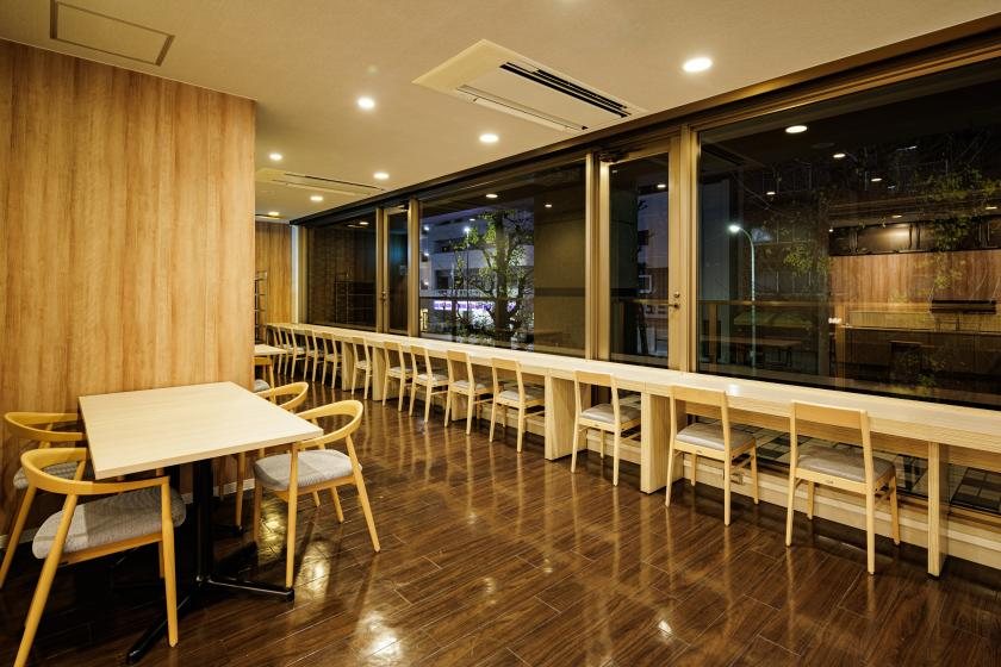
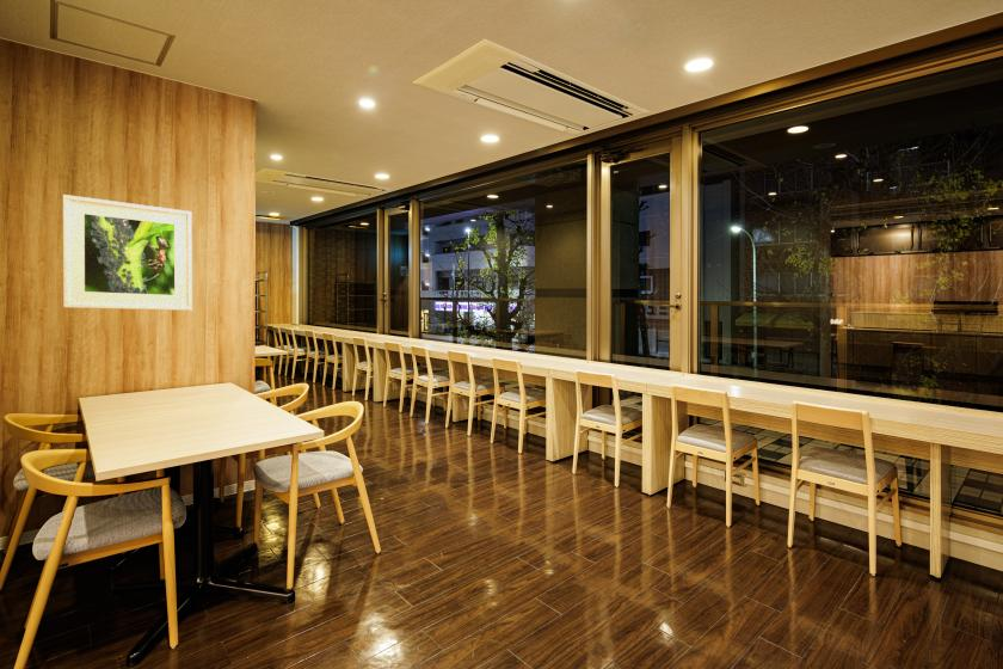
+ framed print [62,194,193,312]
